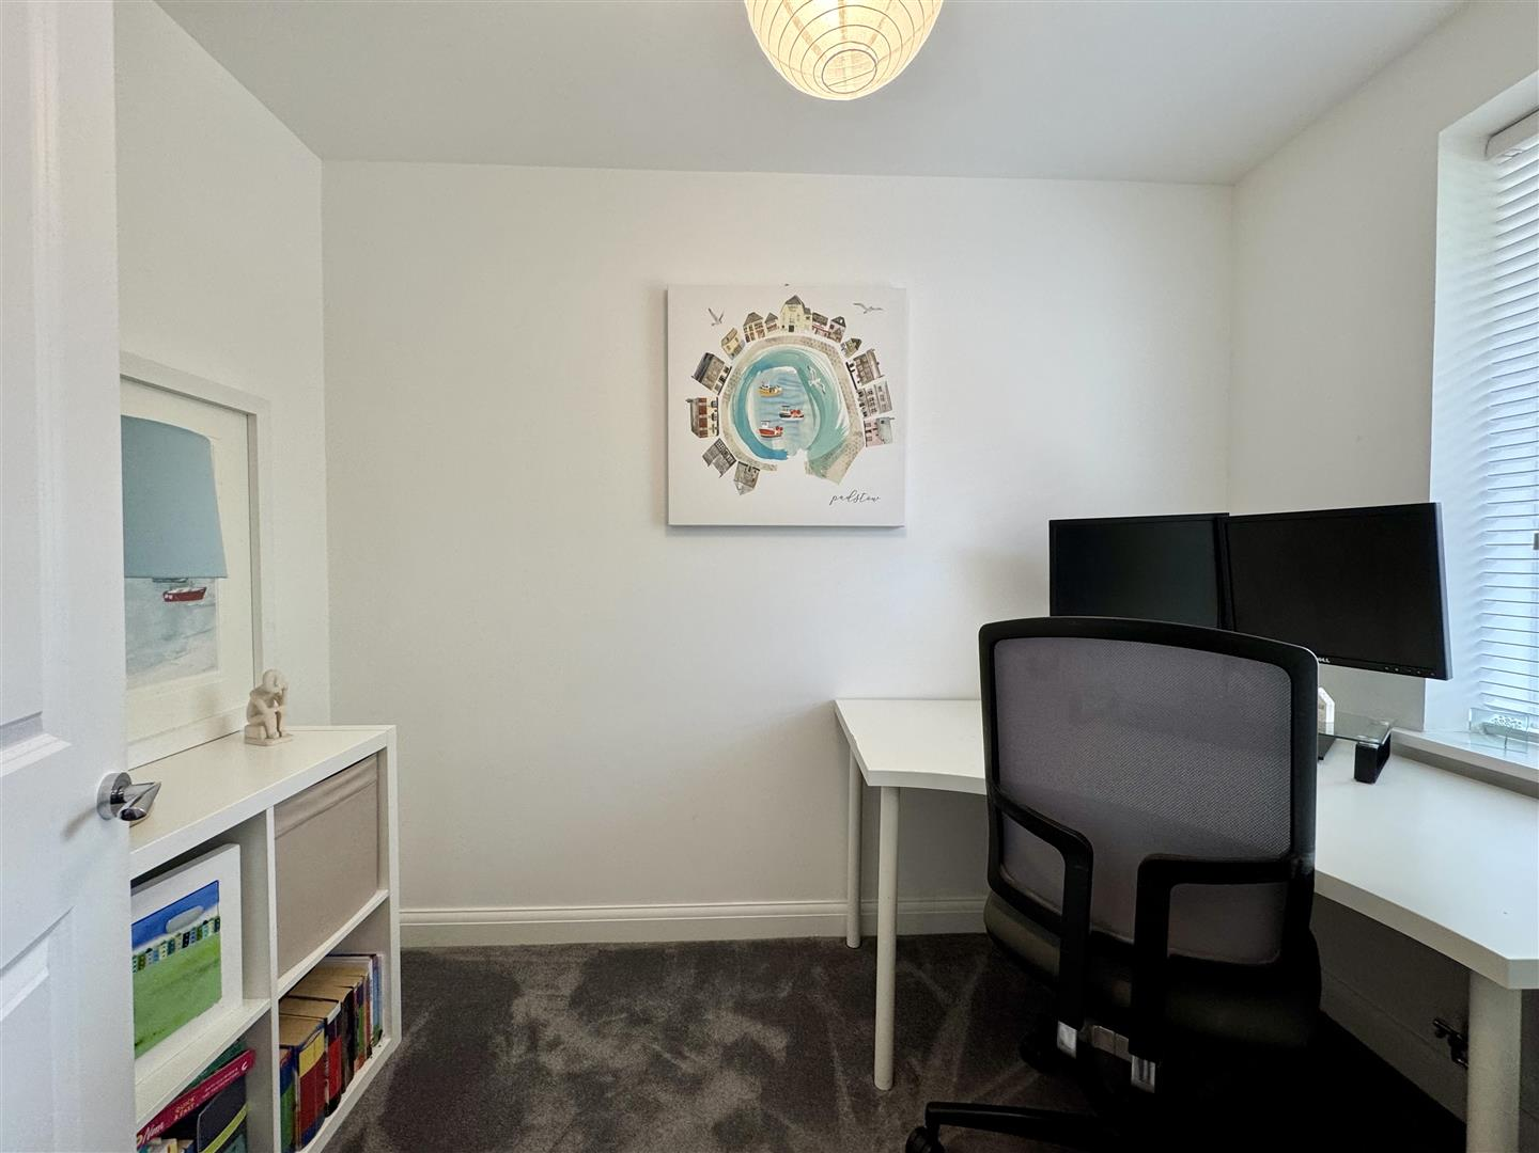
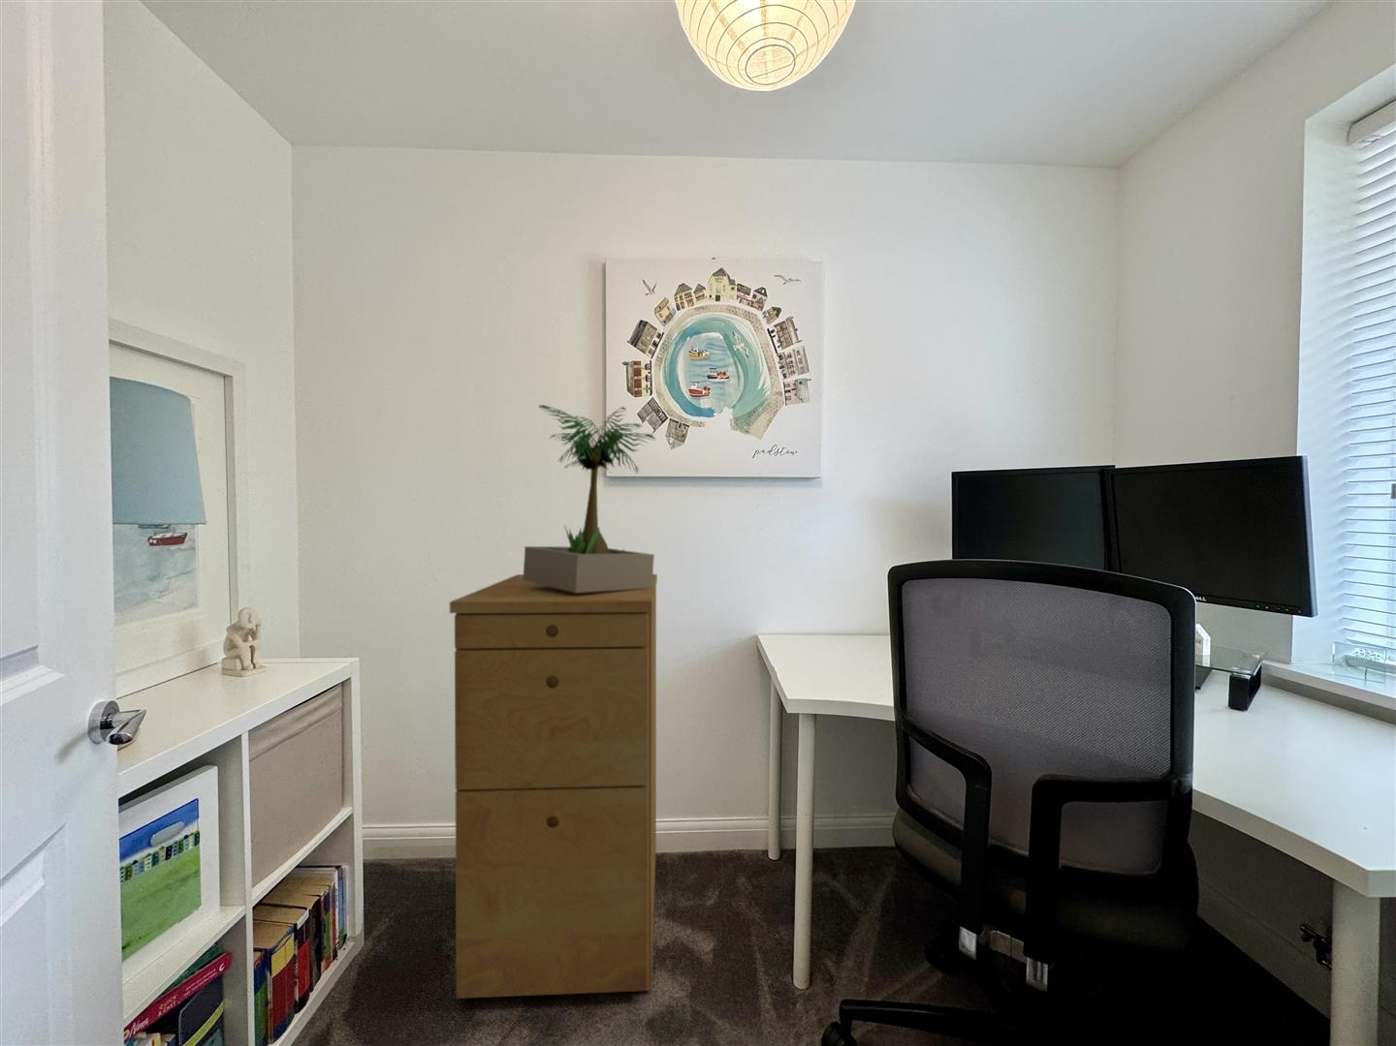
+ filing cabinet [448,574,658,1000]
+ potted plant [522,404,656,592]
